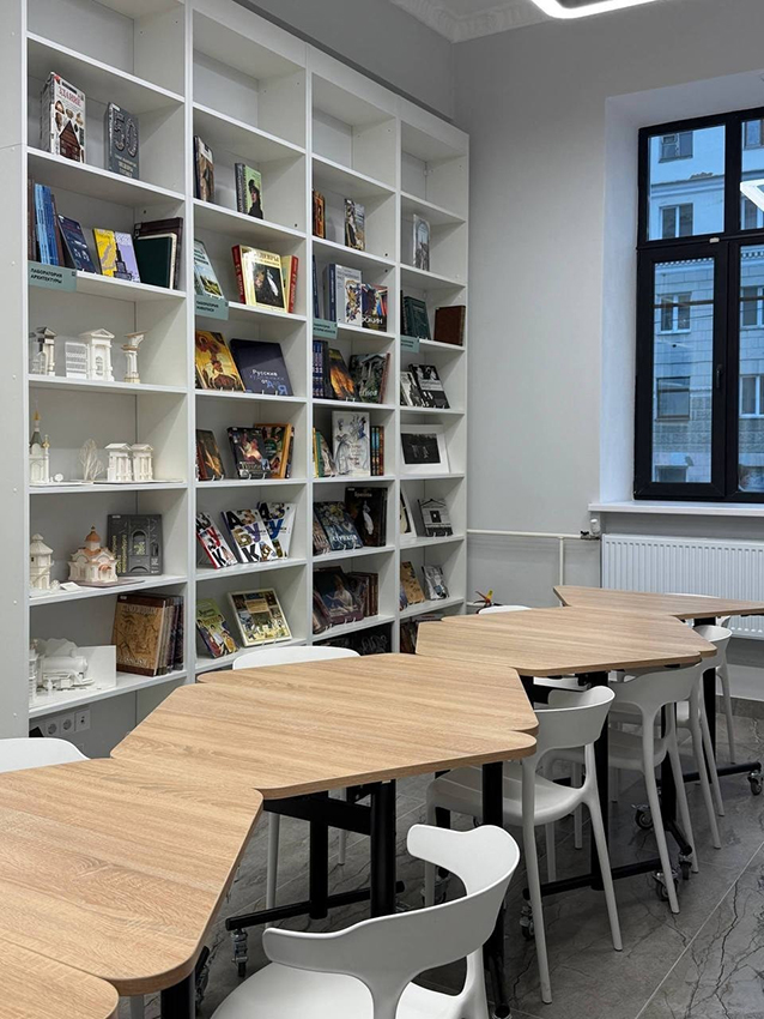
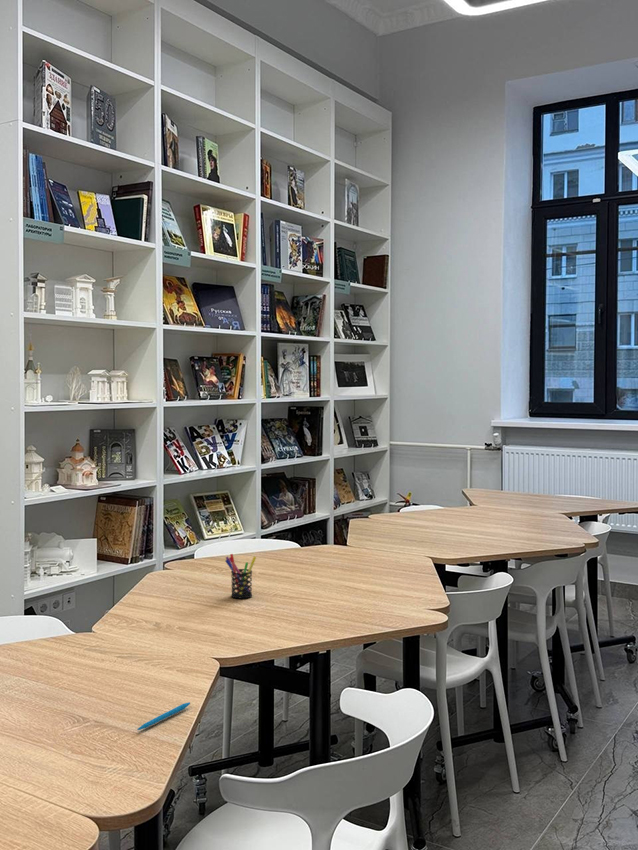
+ pen [136,701,191,731]
+ pen holder [225,553,257,599]
